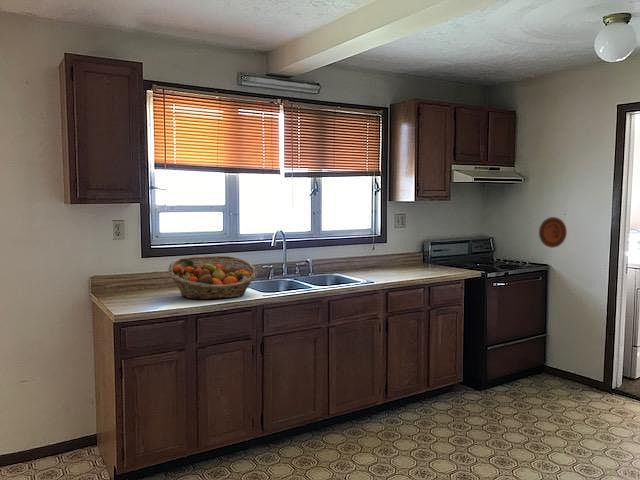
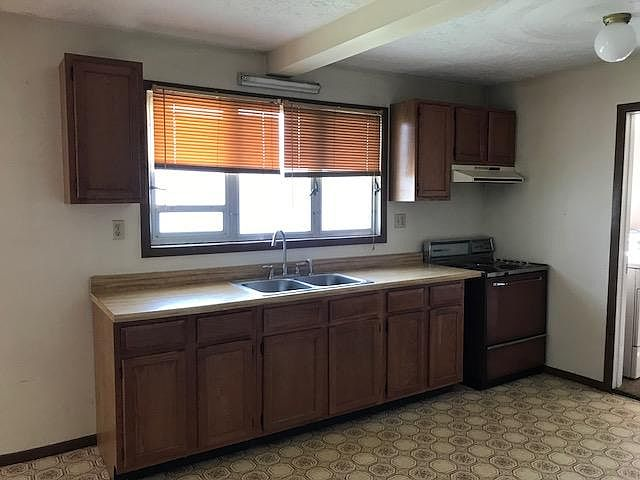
- decorative plate [538,216,568,249]
- fruit basket [167,255,258,300]
